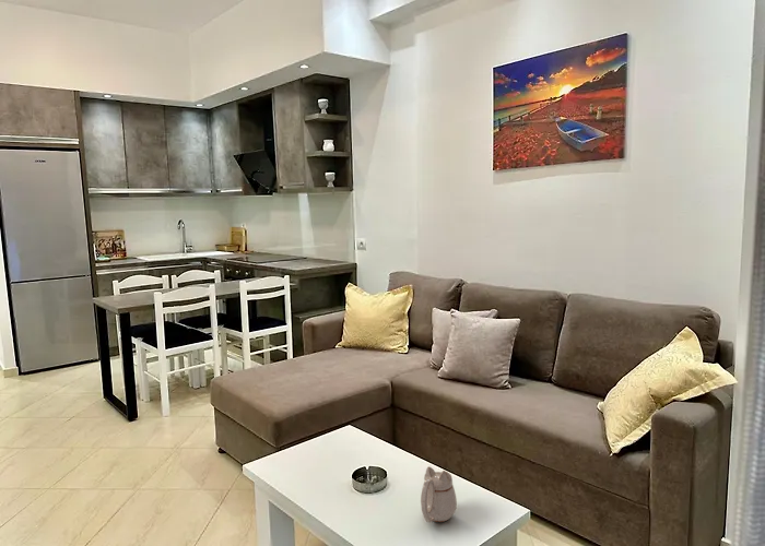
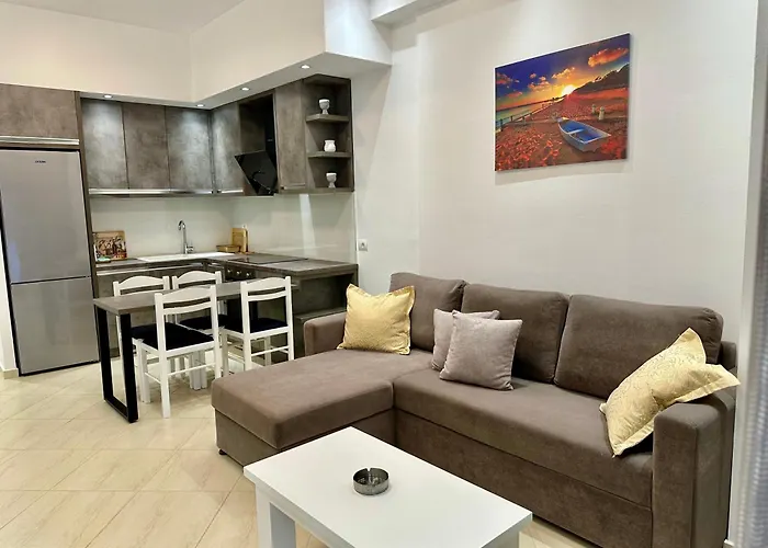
- teapot [420,465,458,524]
